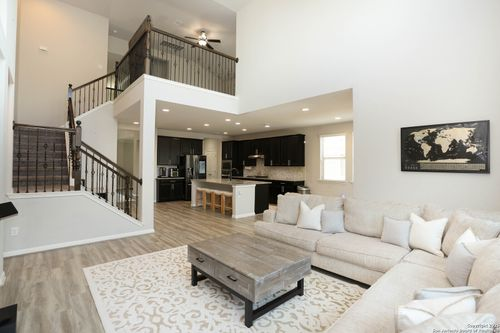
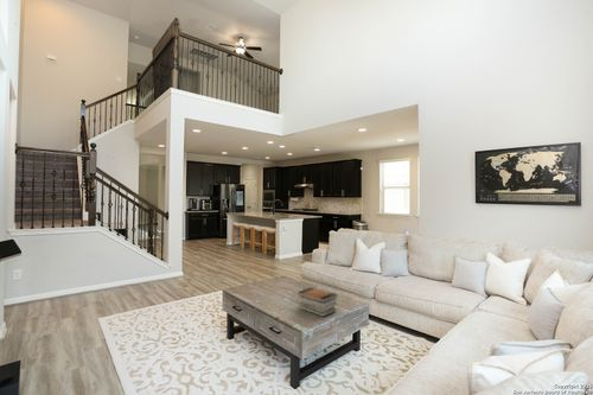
+ book stack [296,286,338,318]
